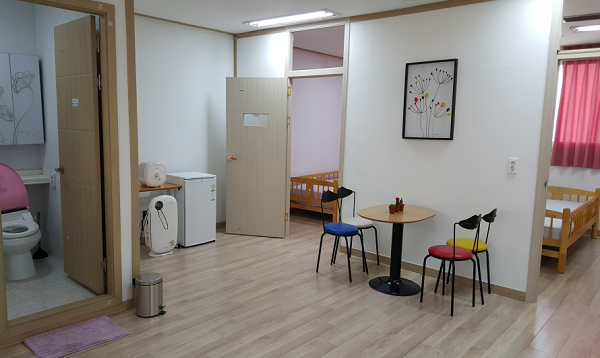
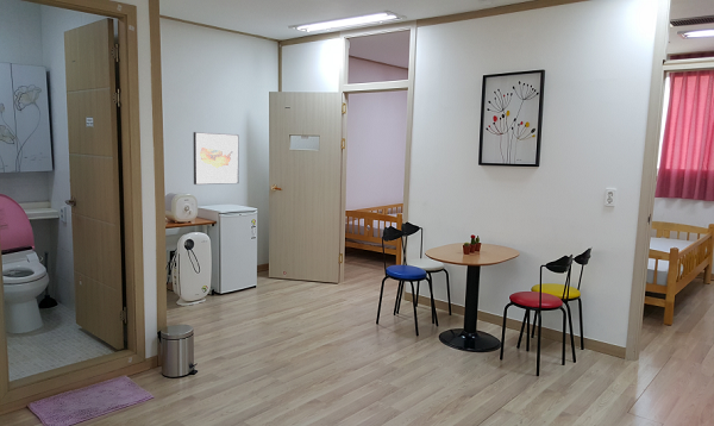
+ wall art [193,131,240,186]
